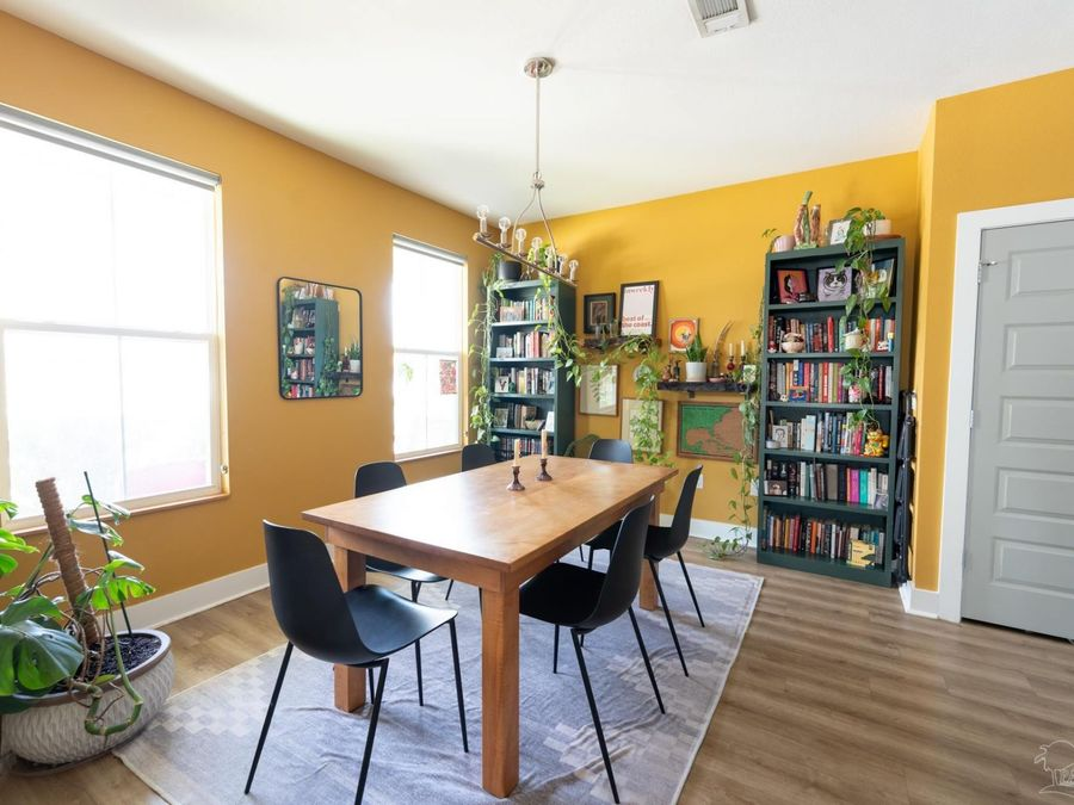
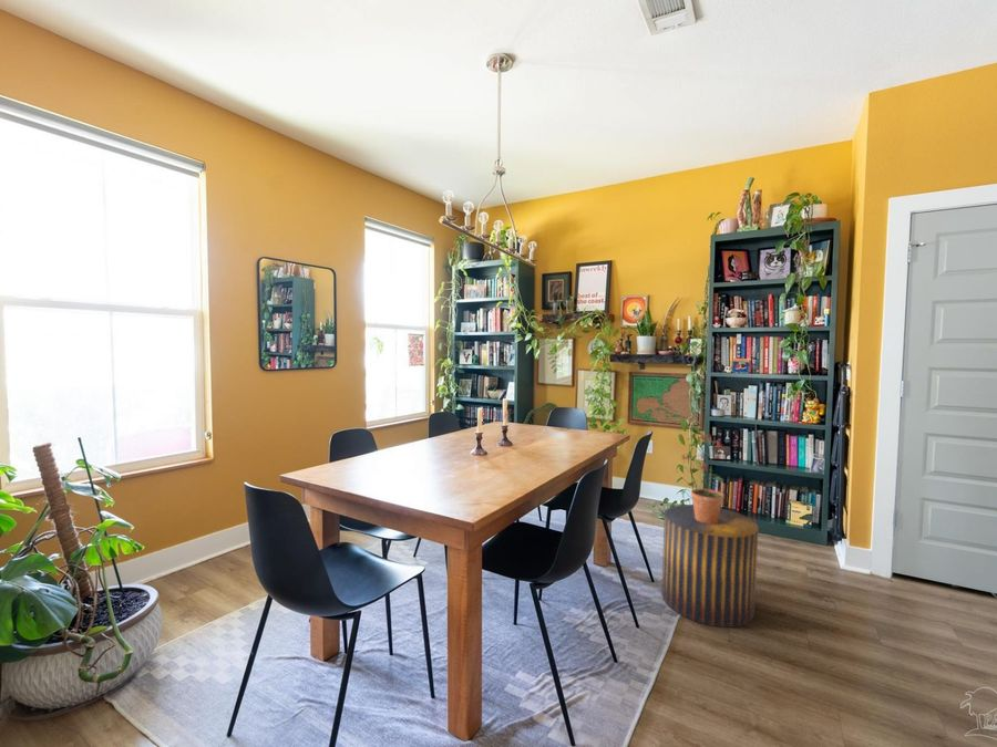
+ potted plant [680,432,724,523]
+ stool [660,504,760,629]
